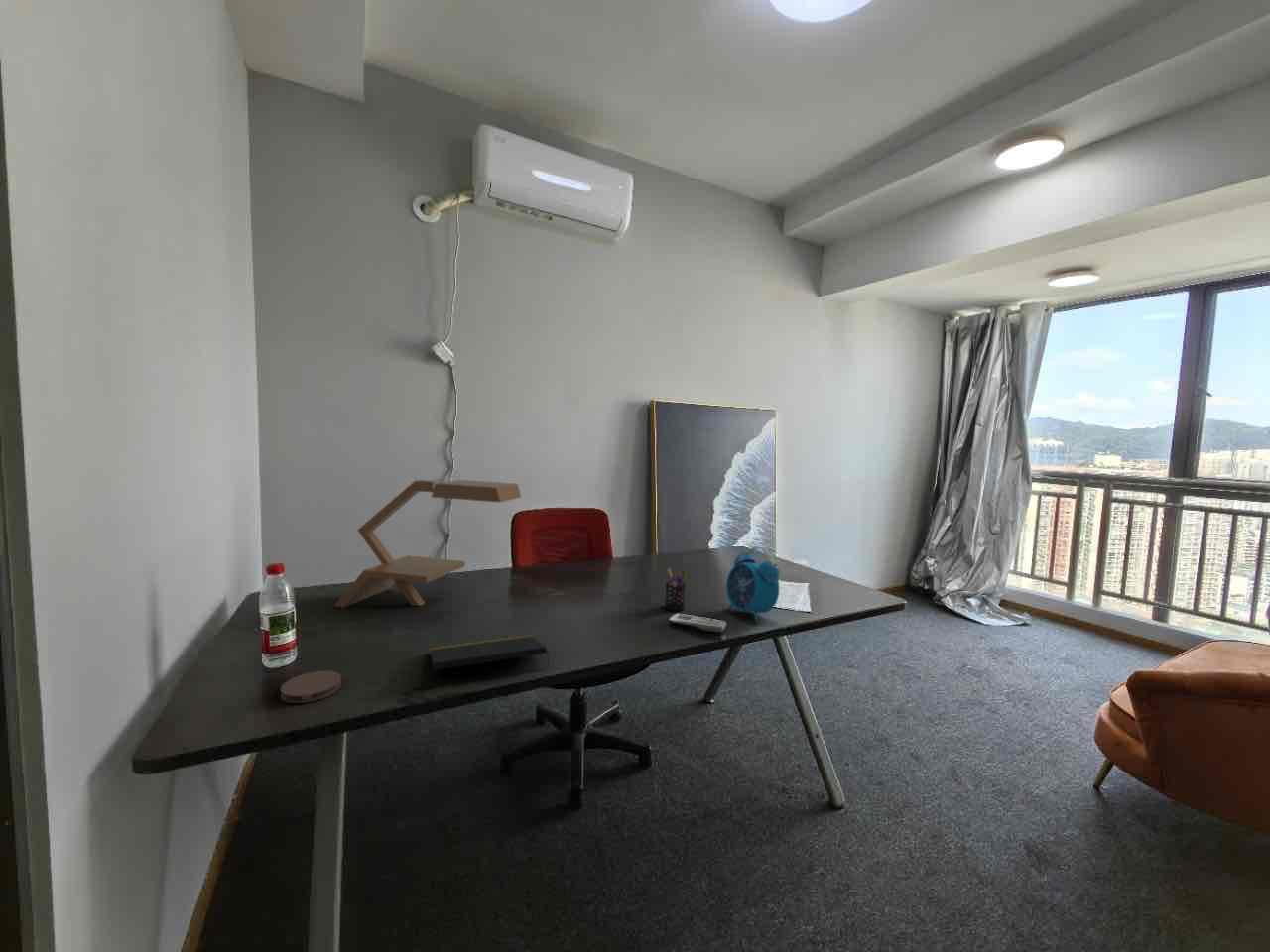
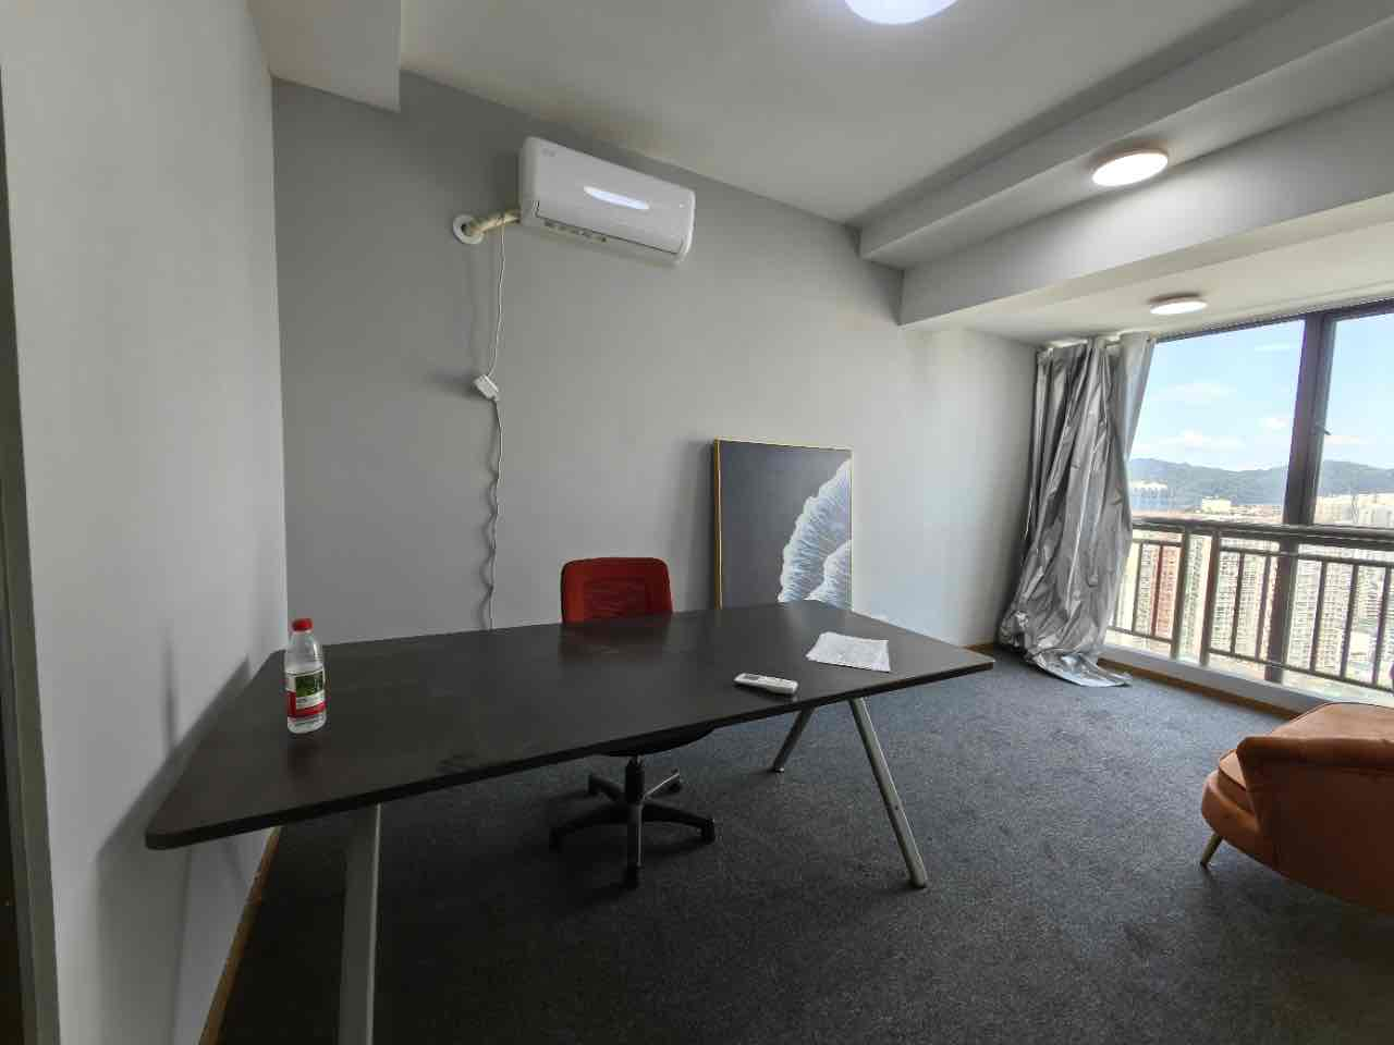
- pen holder [664,567,689,612]
- notepad [429,634,550,671]
- alarm clock [725,546,781,623]
- desk lamp [333,479,523,608]
- coaster [280,669,342,704]
